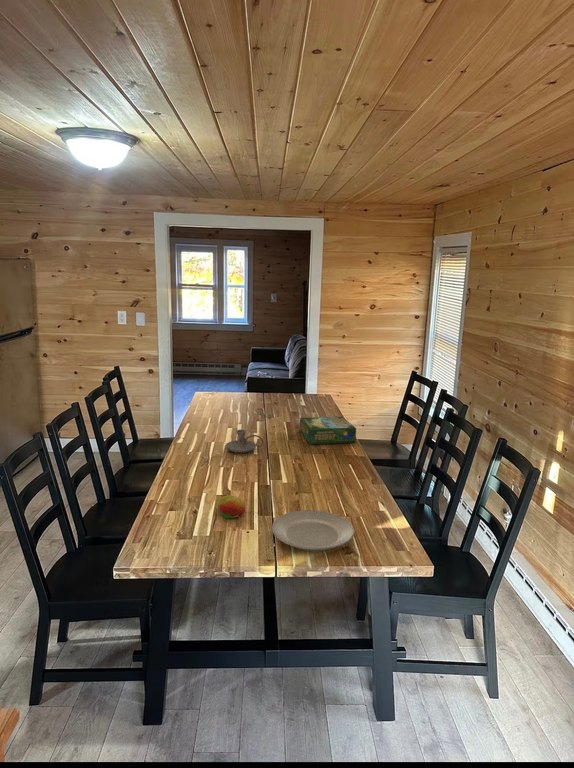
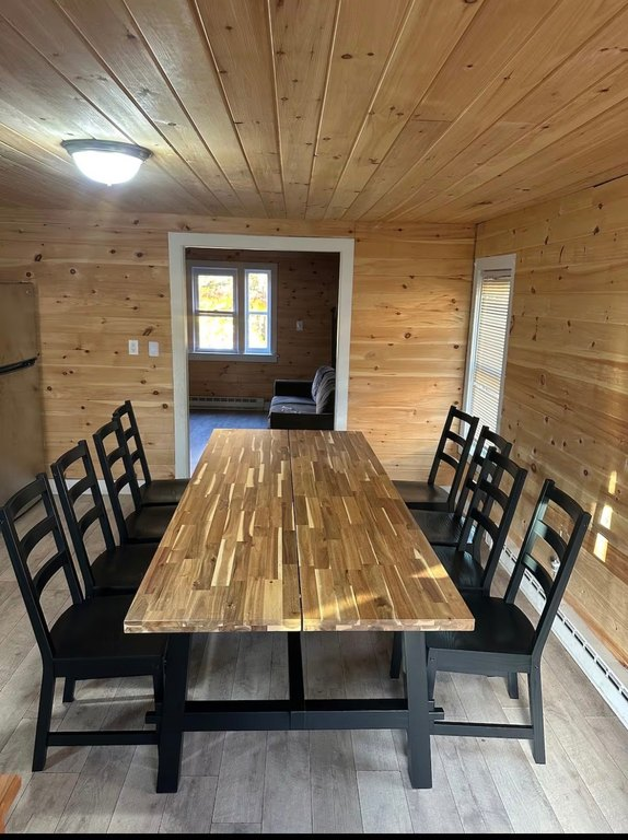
- board game [299,416,357,445]
- fruit [217,495,246,520]
- plate [271,509,355,552]
- candle holder [225,429,264,454]
